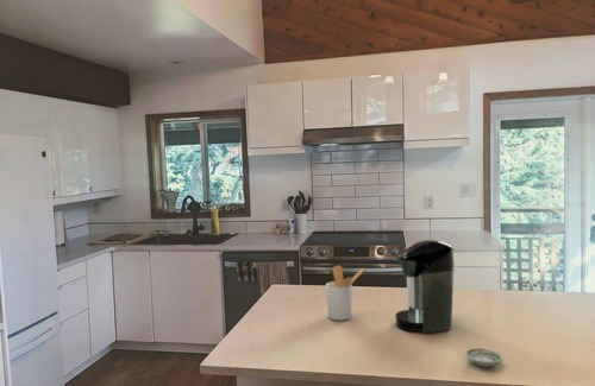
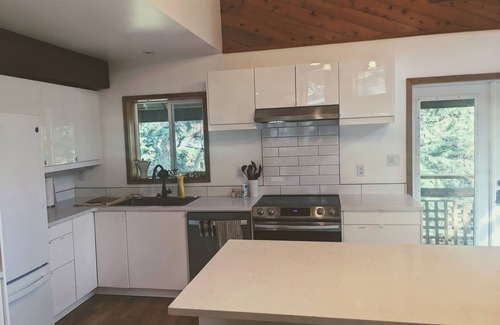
- coffee maker [394,239,456,334]
- utensil holder [325,264,365,322]
- saucer [464,347,503,368]
